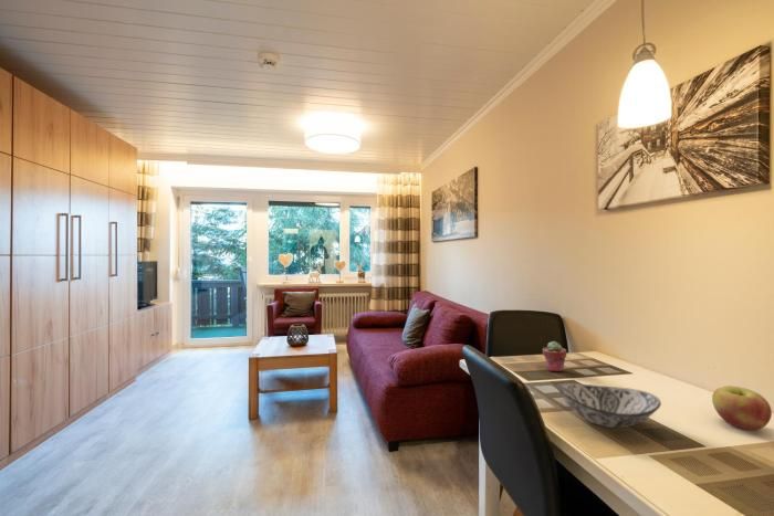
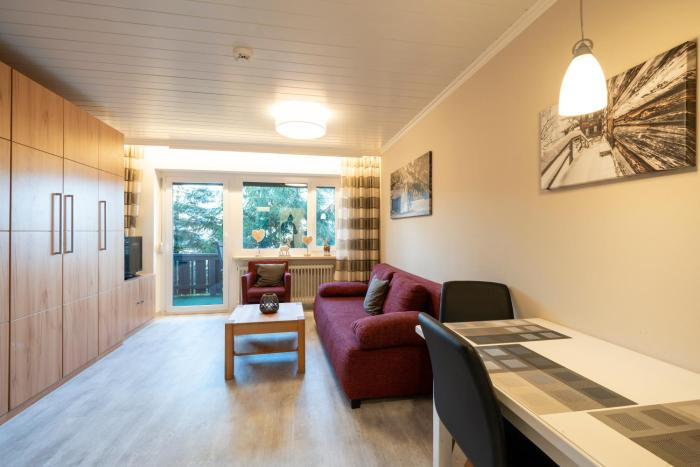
- decorative bowl [555,382,662,429]
- apple [711,385,773,431]
- potted succulent [542,340,567,372]
